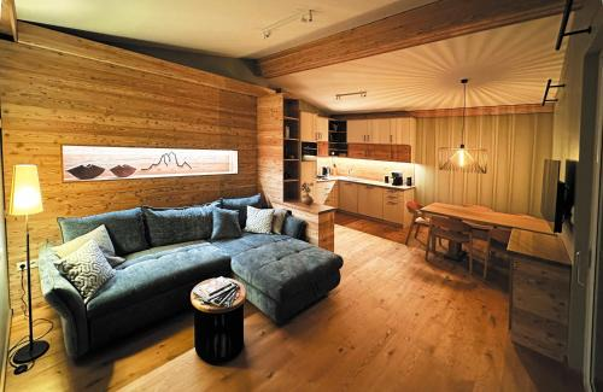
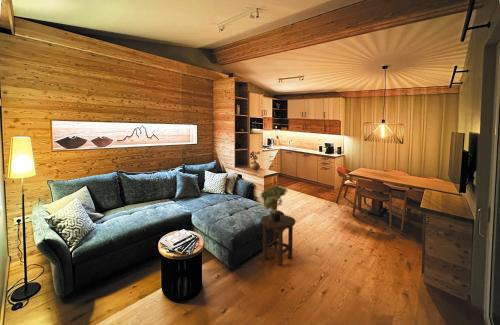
+ potted plant [259,184,290,222]
+ stool [260,214,296,267]
